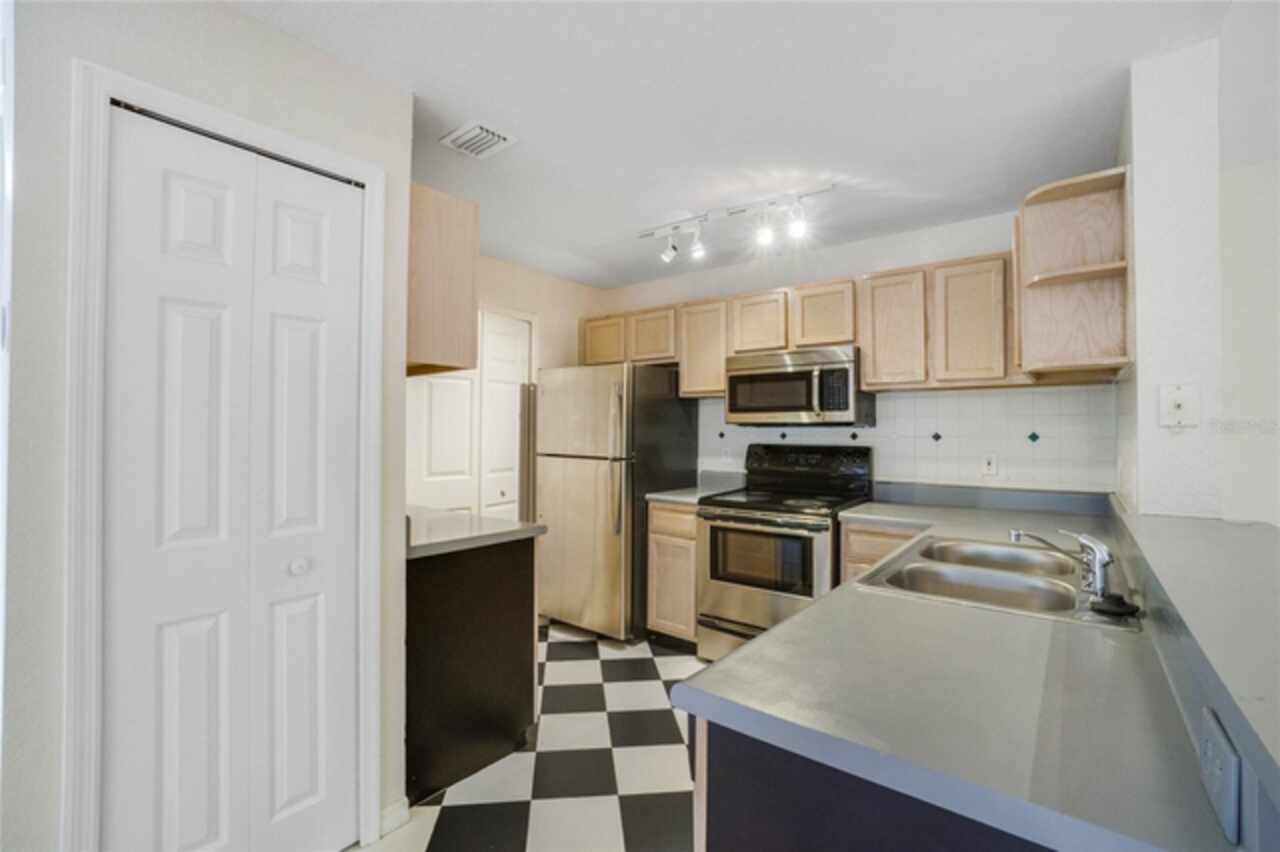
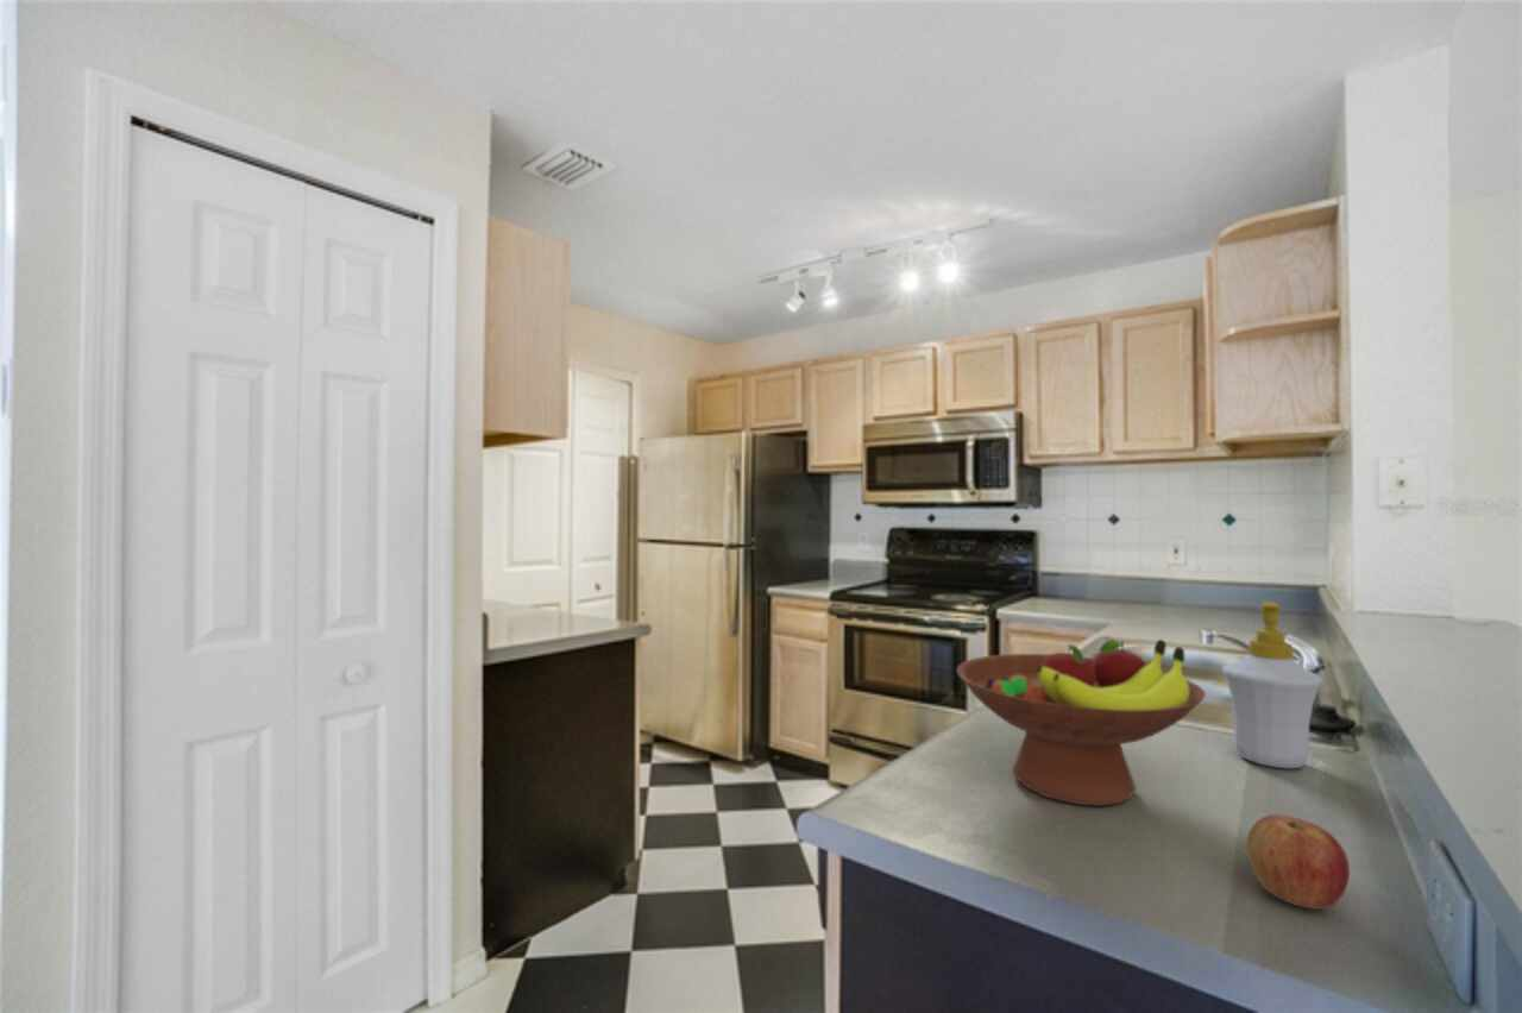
+ soap bottle [1221,600,1323,769]
+ apple [1245,813,1351,911]
+ fruit bowl [955,638,1207,807]
